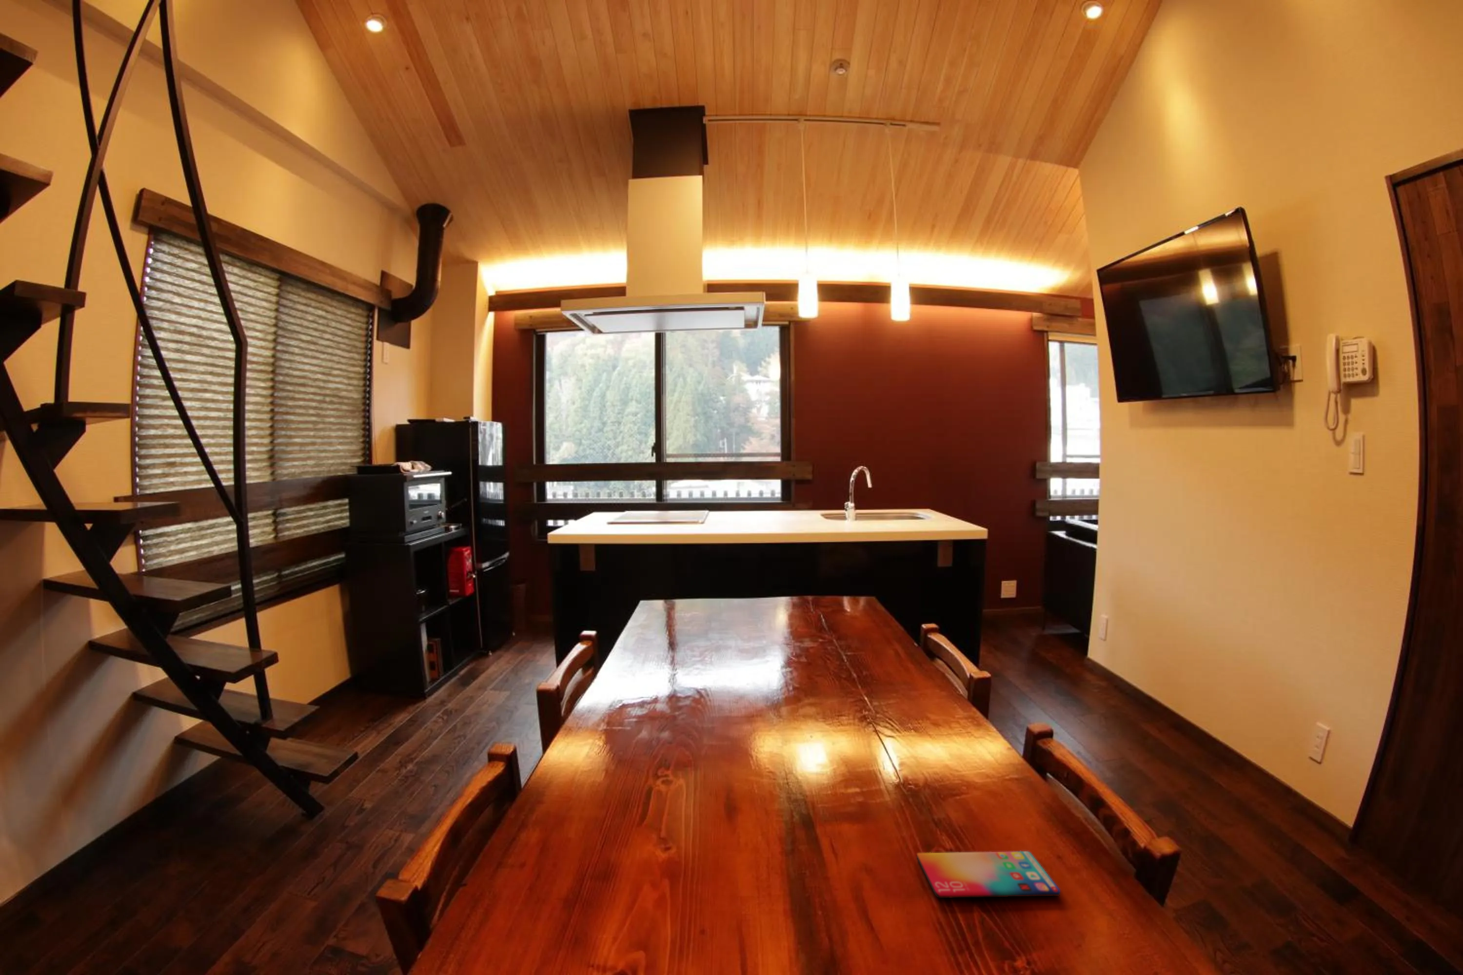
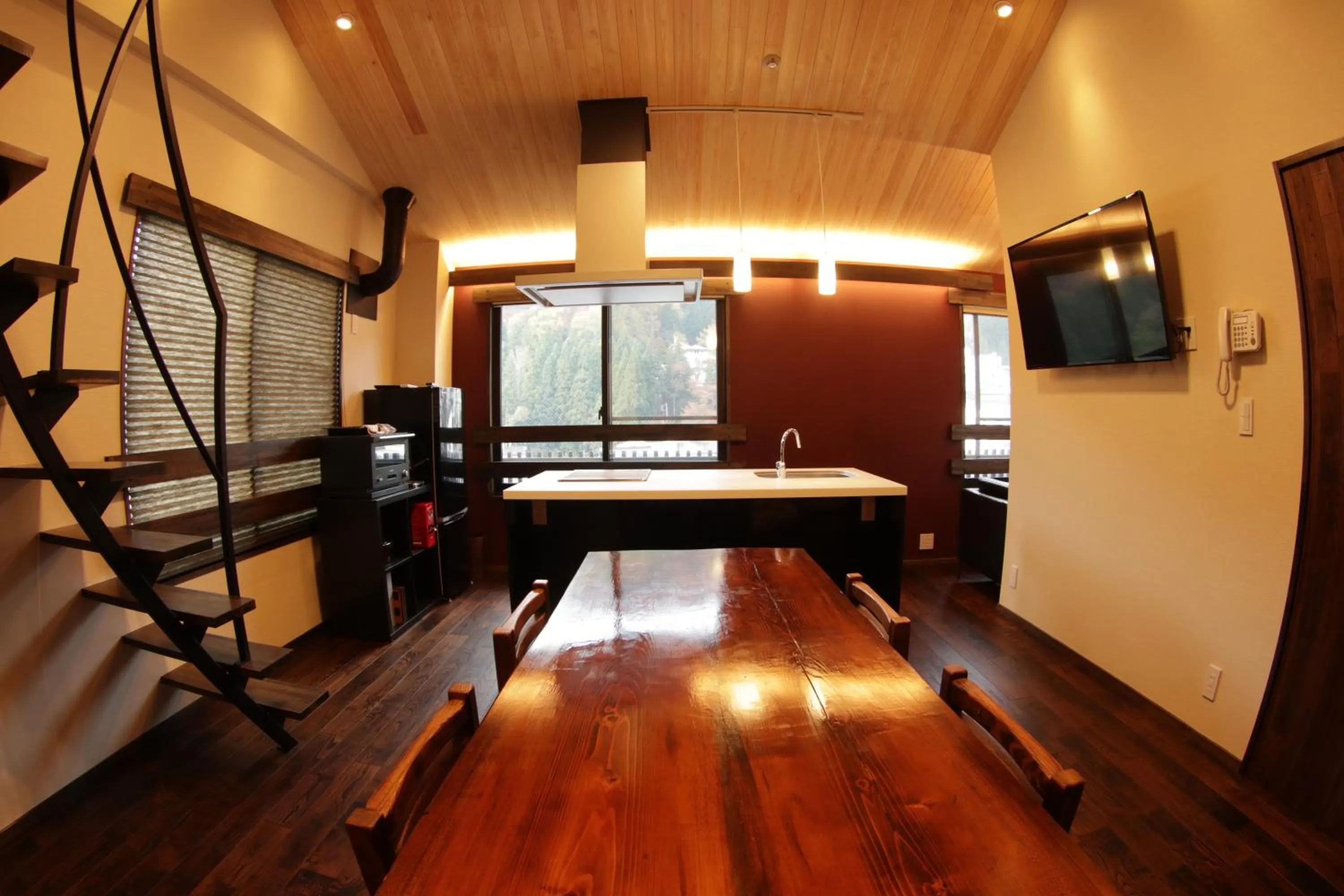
- smartphone [917,851,1060,899]
